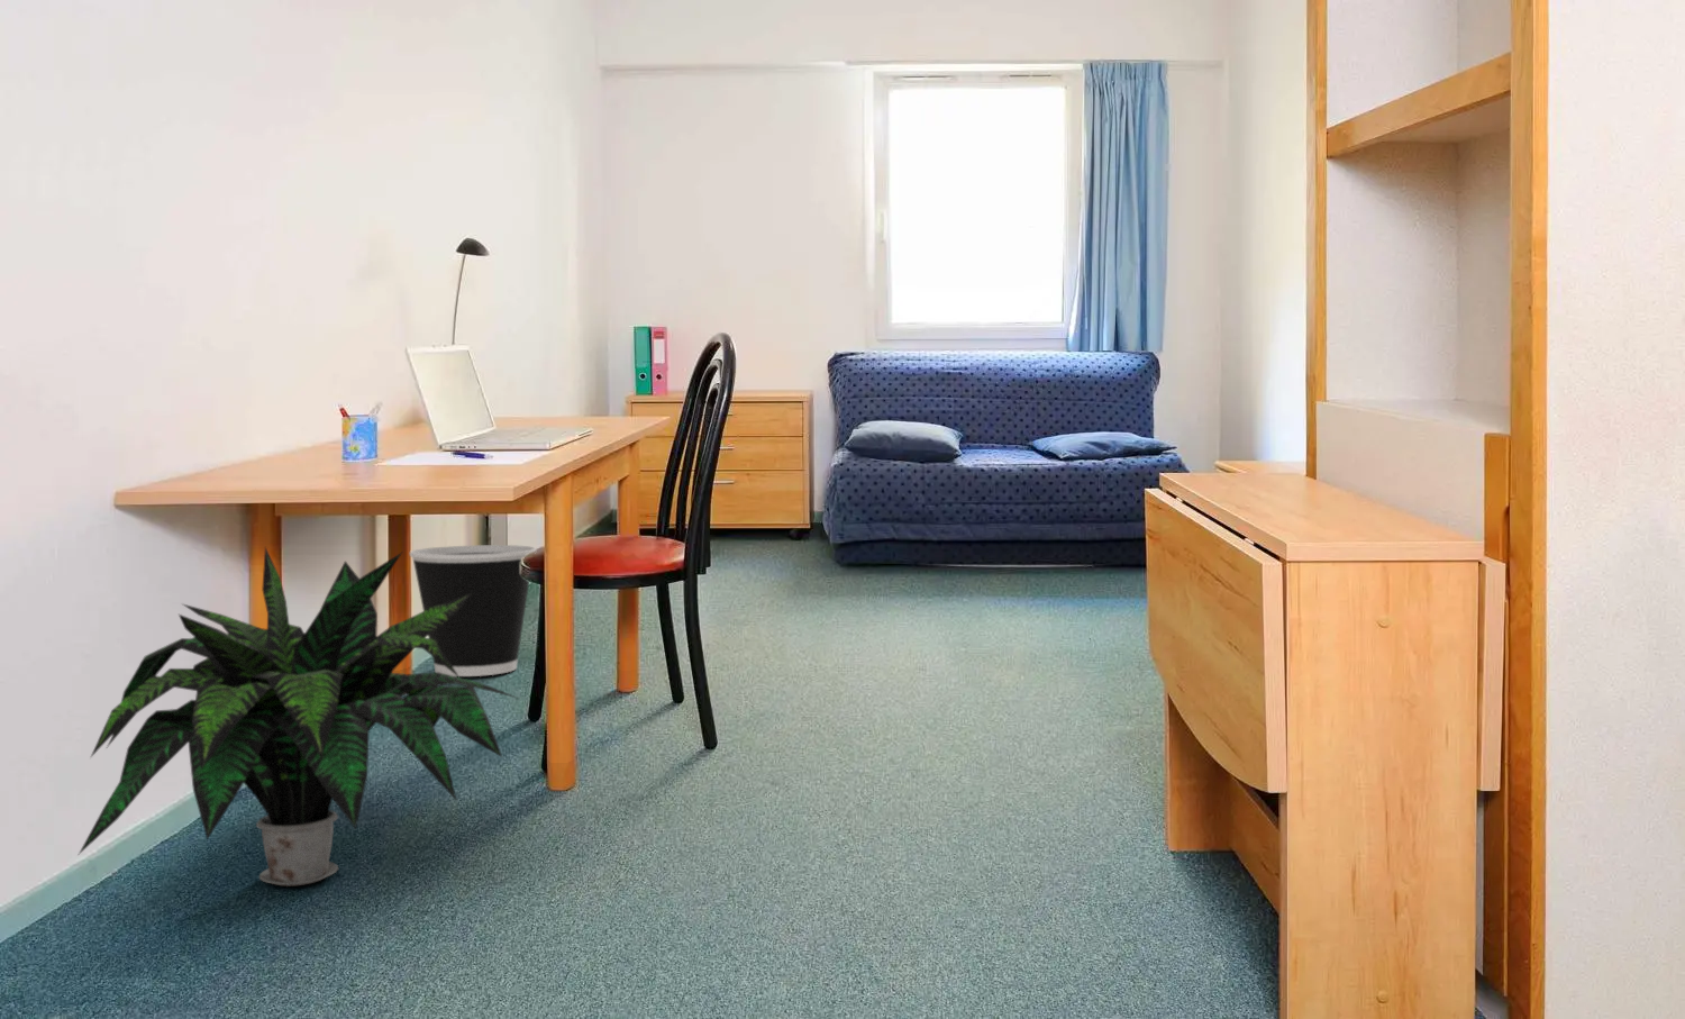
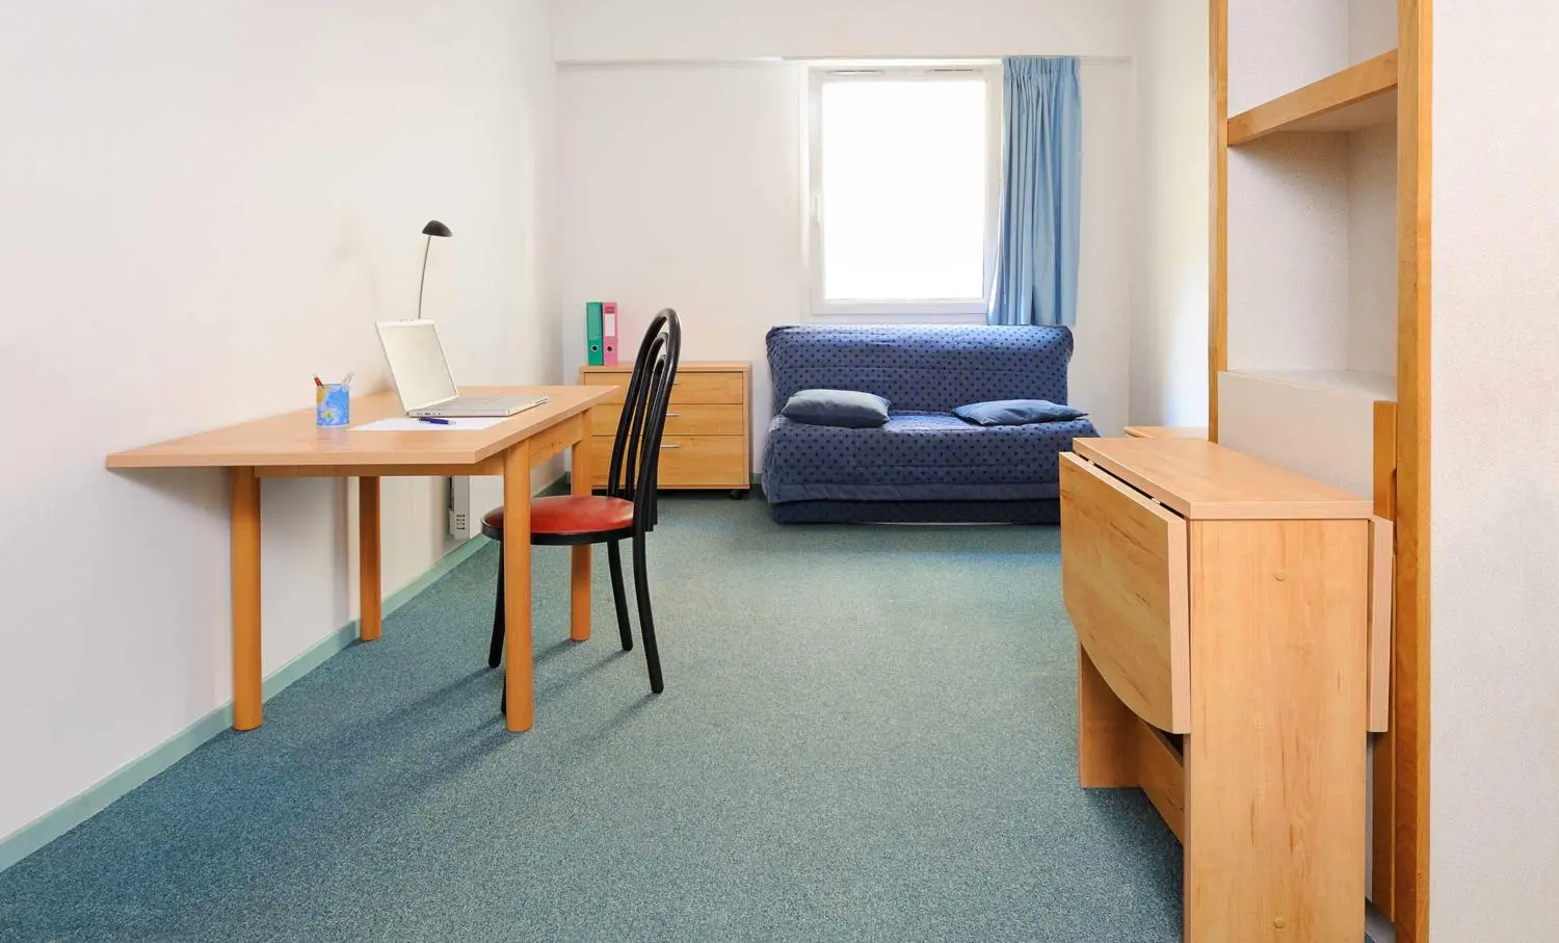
- potted plant [77,546,520,888]
- wastebasket [409,544,537,677]
